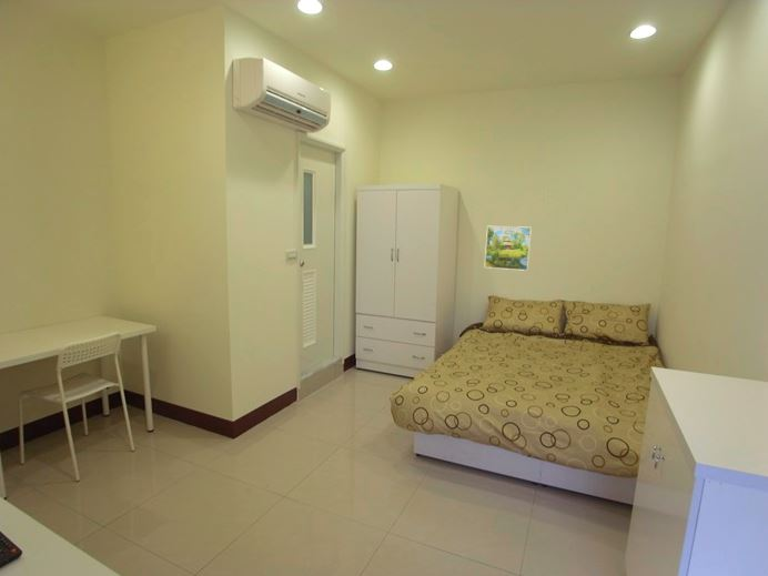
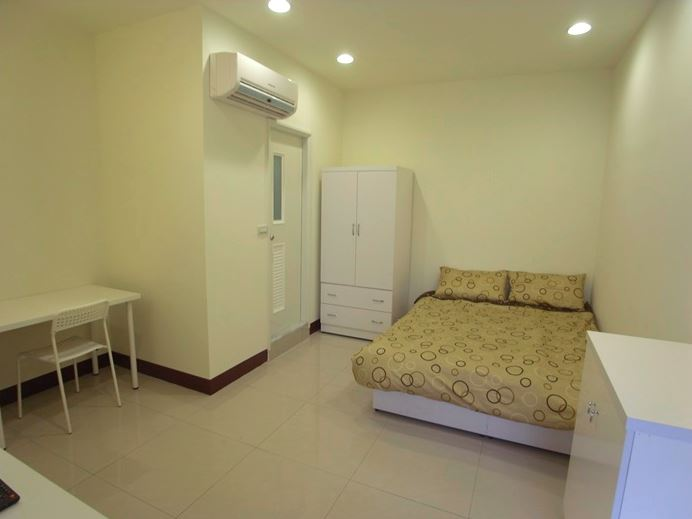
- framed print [484,225,533,272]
